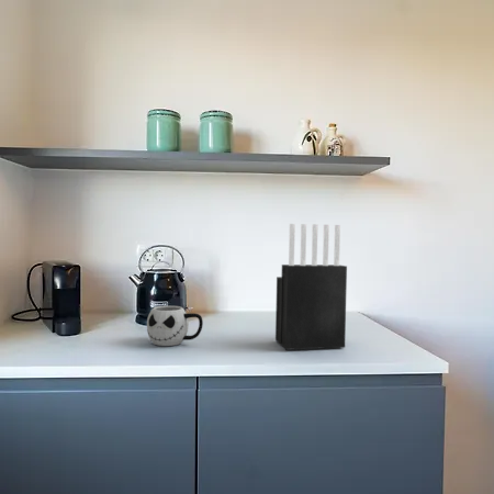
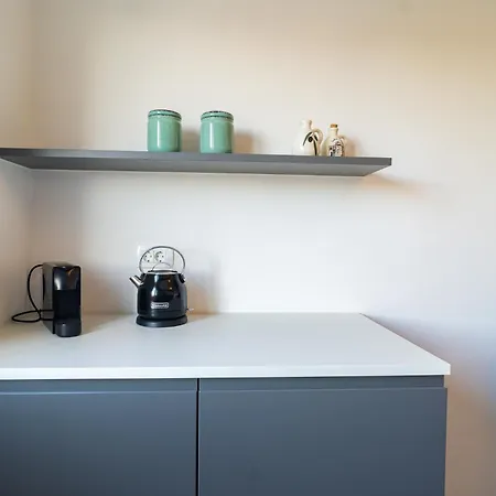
- knife block [274,223,348,351]
- mug [146,305,204,347]
